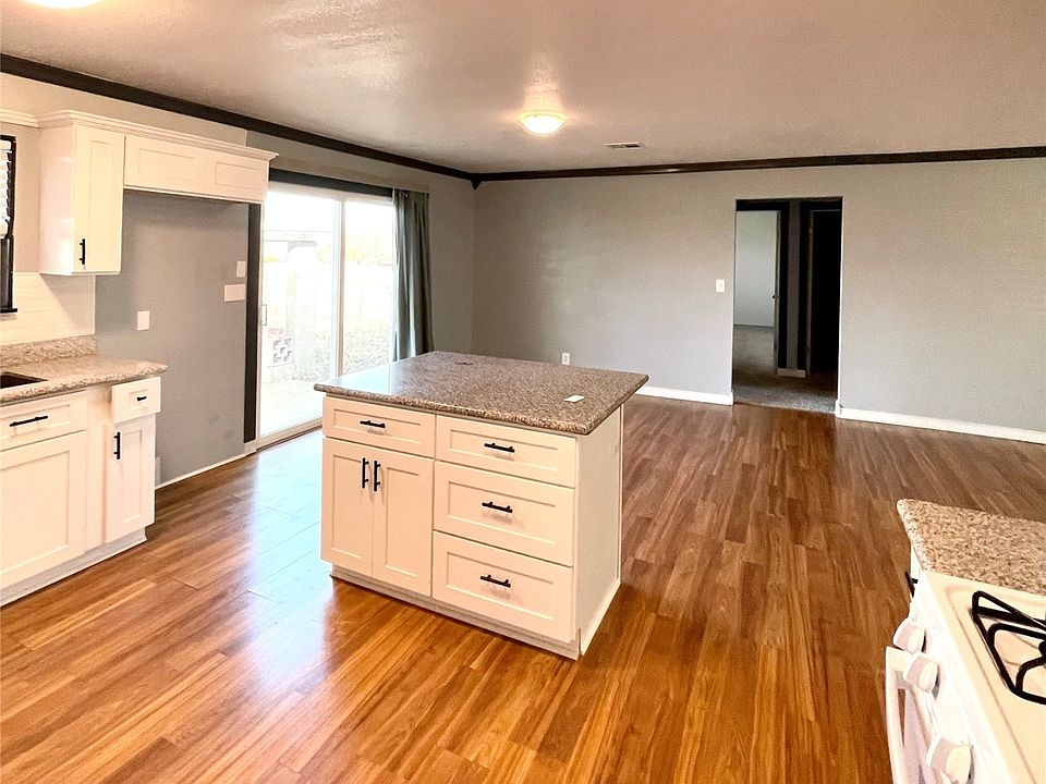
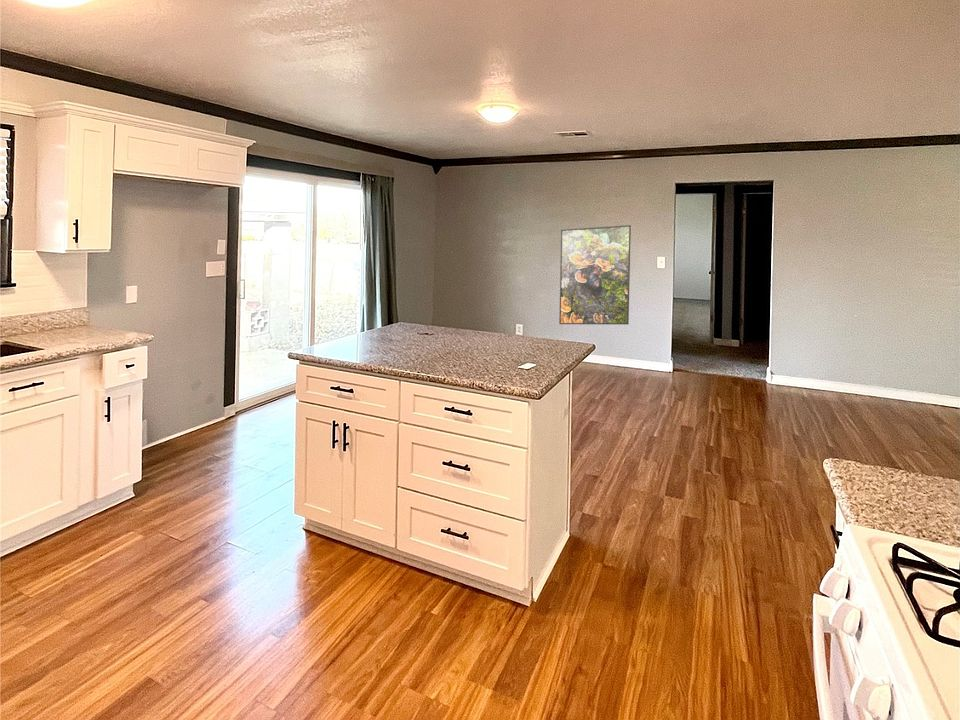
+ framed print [558,224,632,325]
